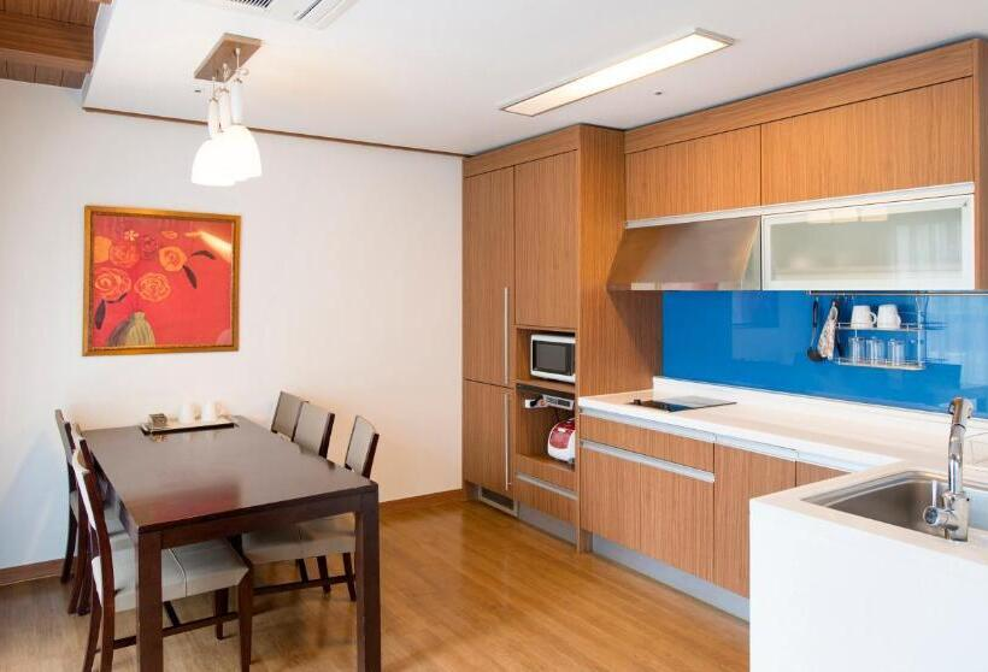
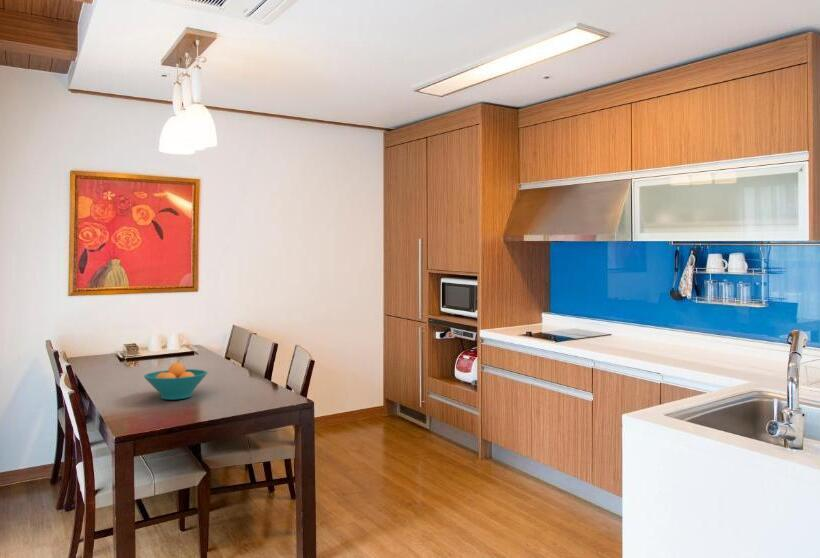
+ fruit bowl [143,362,209,401]
